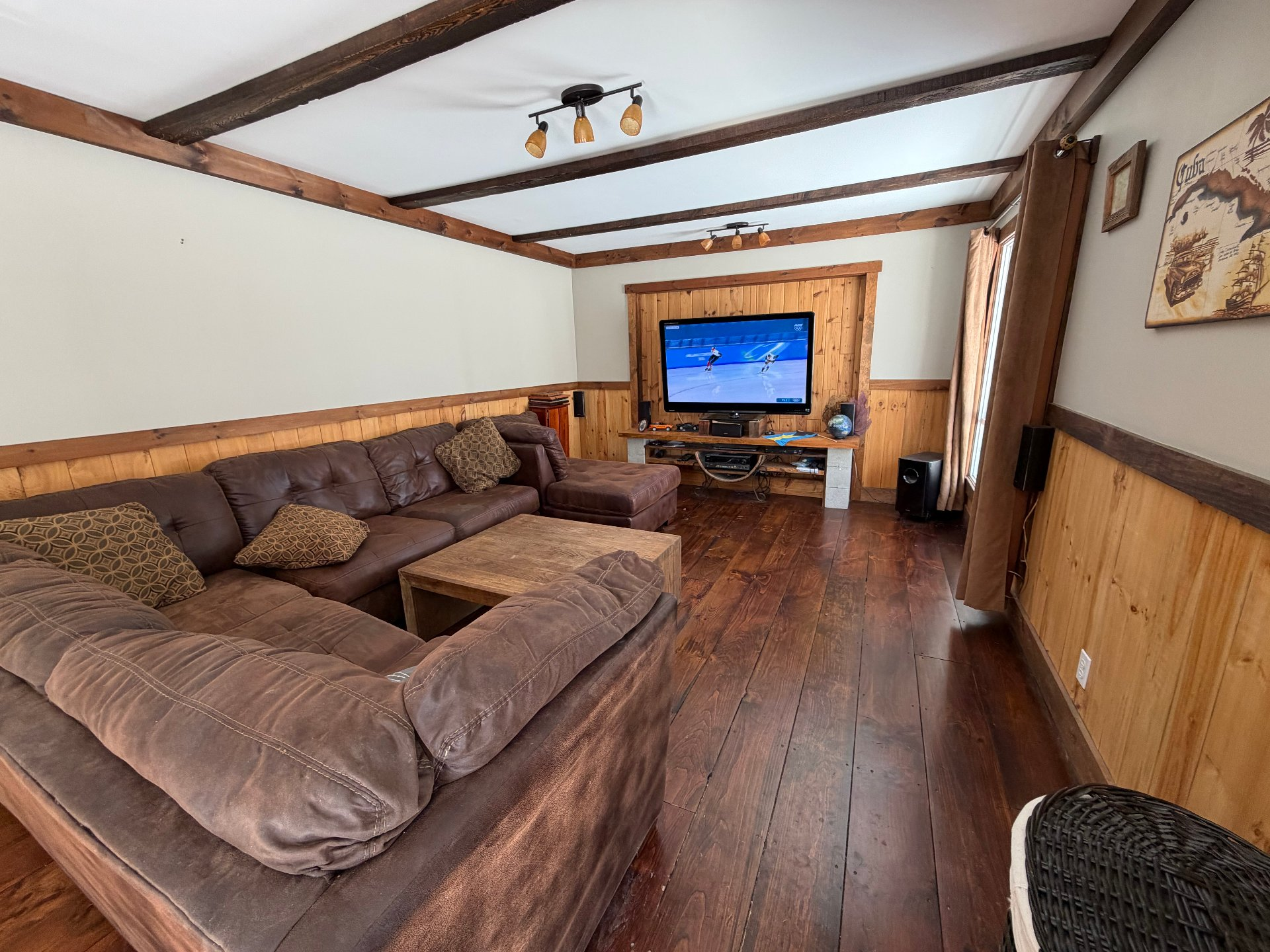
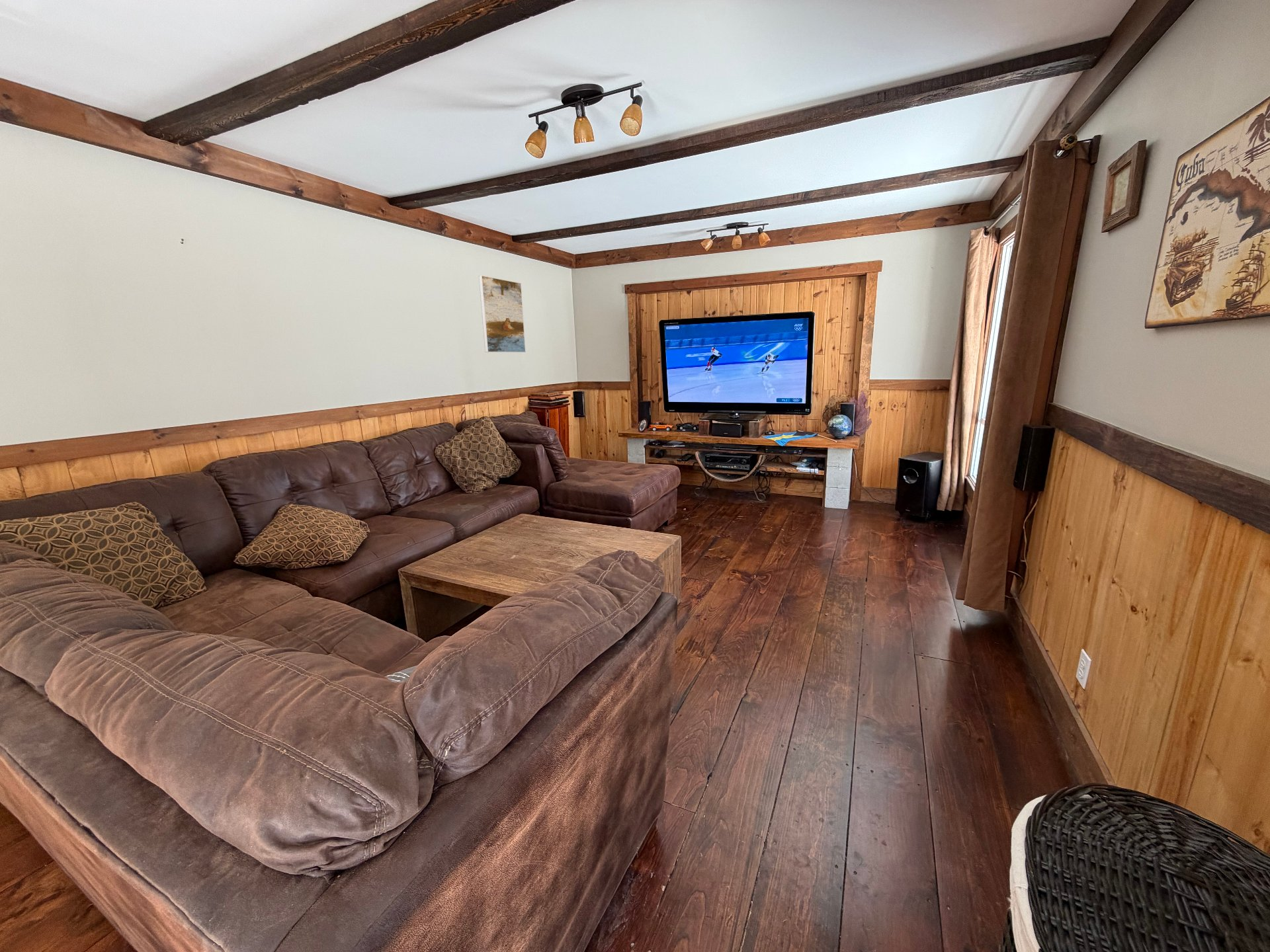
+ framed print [478,275,527,353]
